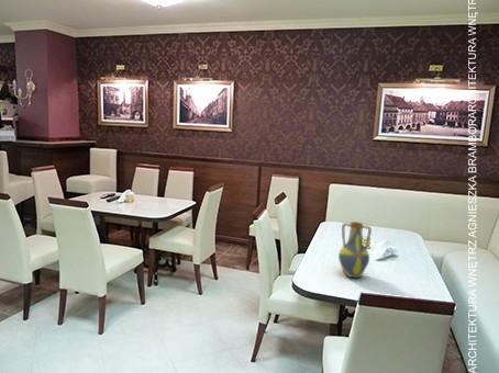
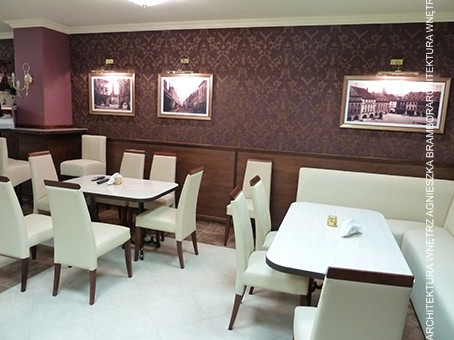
- vase [337,221,373,279]
